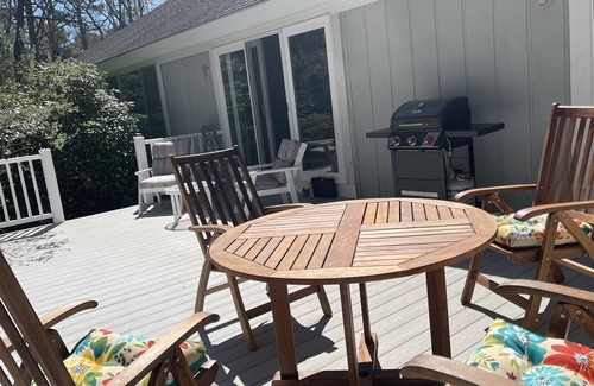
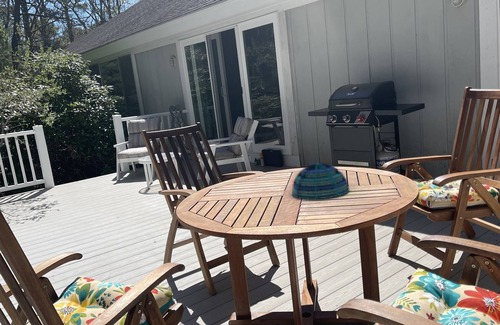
+ decorative bowl [291,162,350,201]
